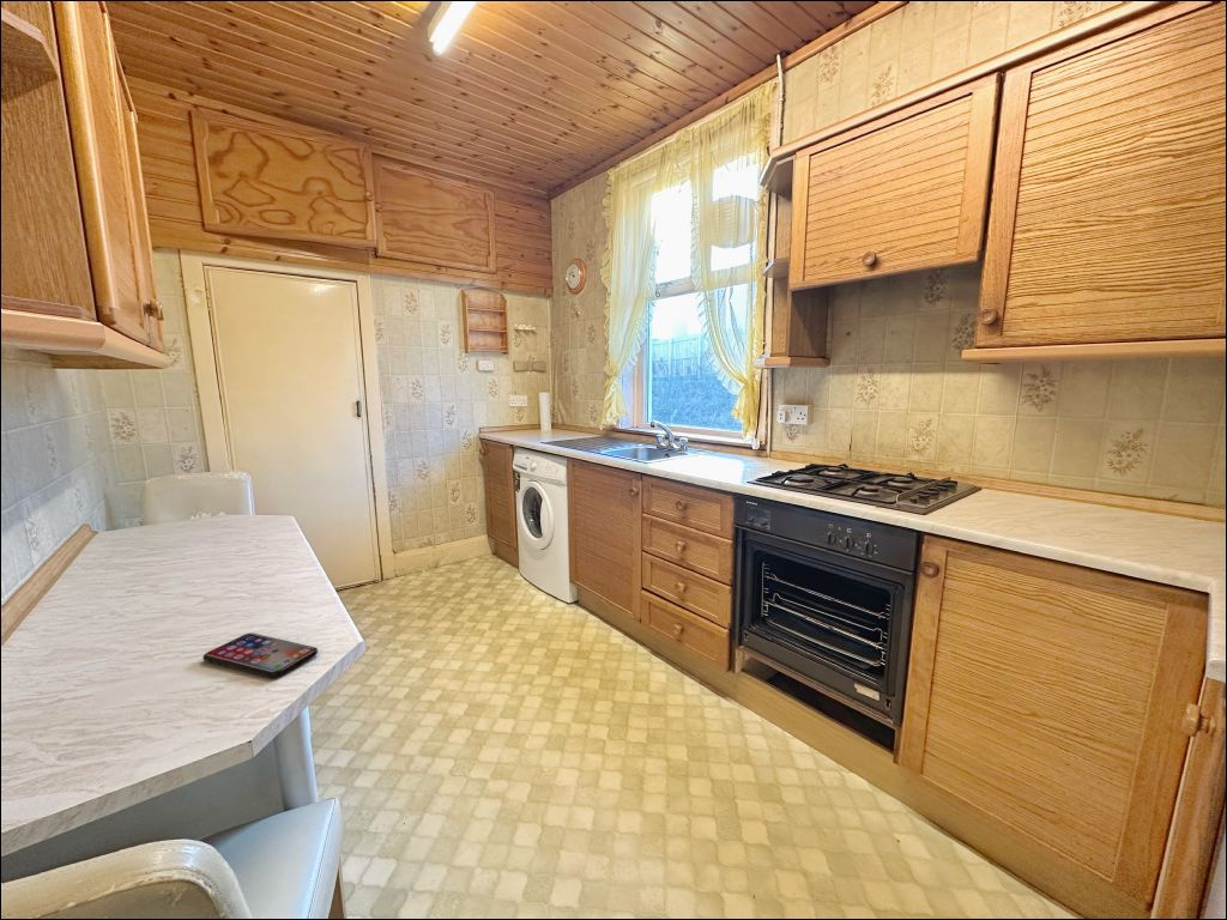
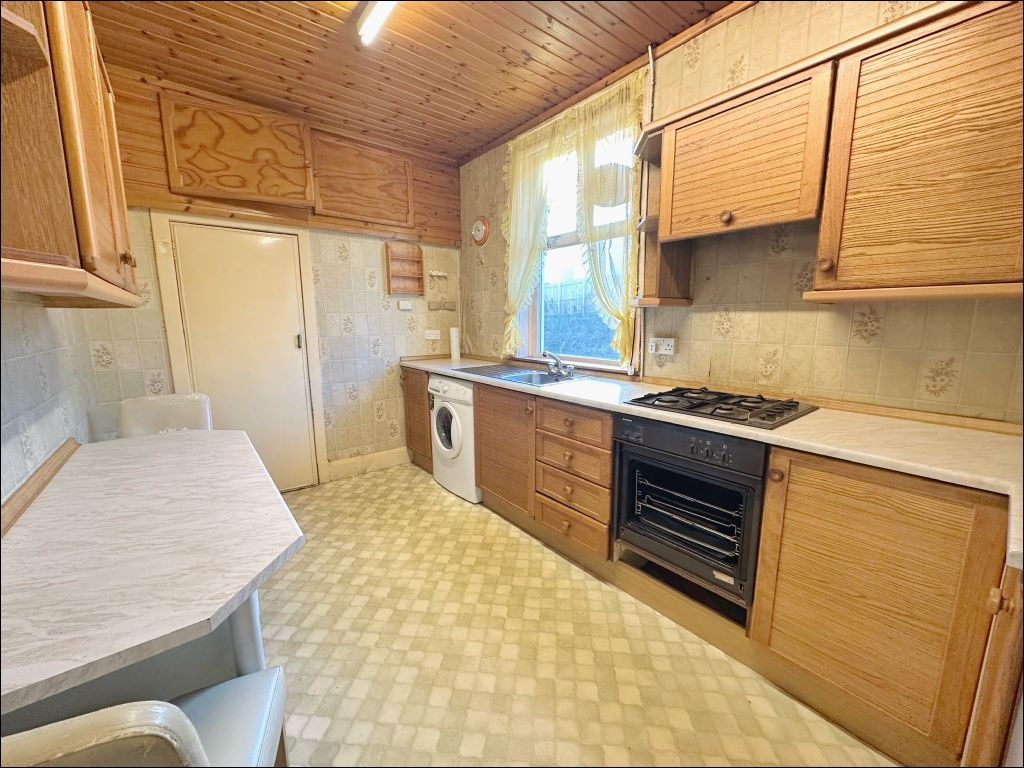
- smartphone [201,631,319,679]
